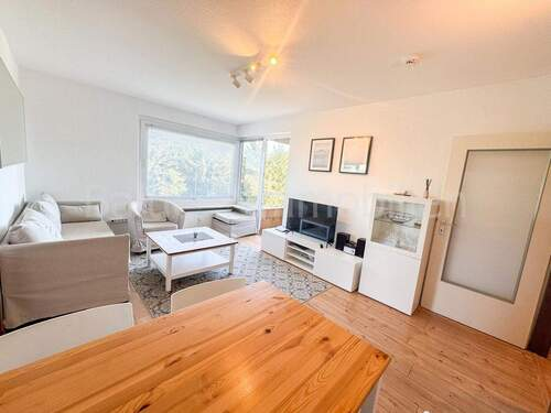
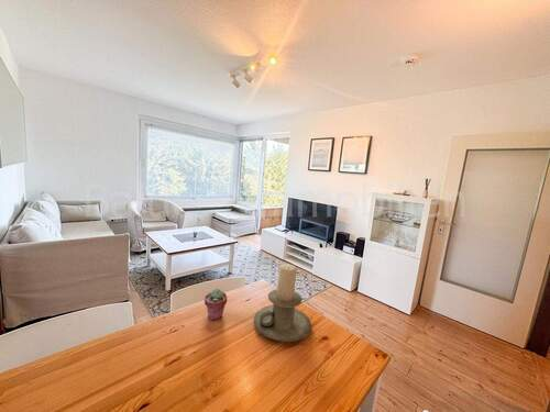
+ candle holder [253,263,312,343]
+ potted succulent [204,288,228,321]
